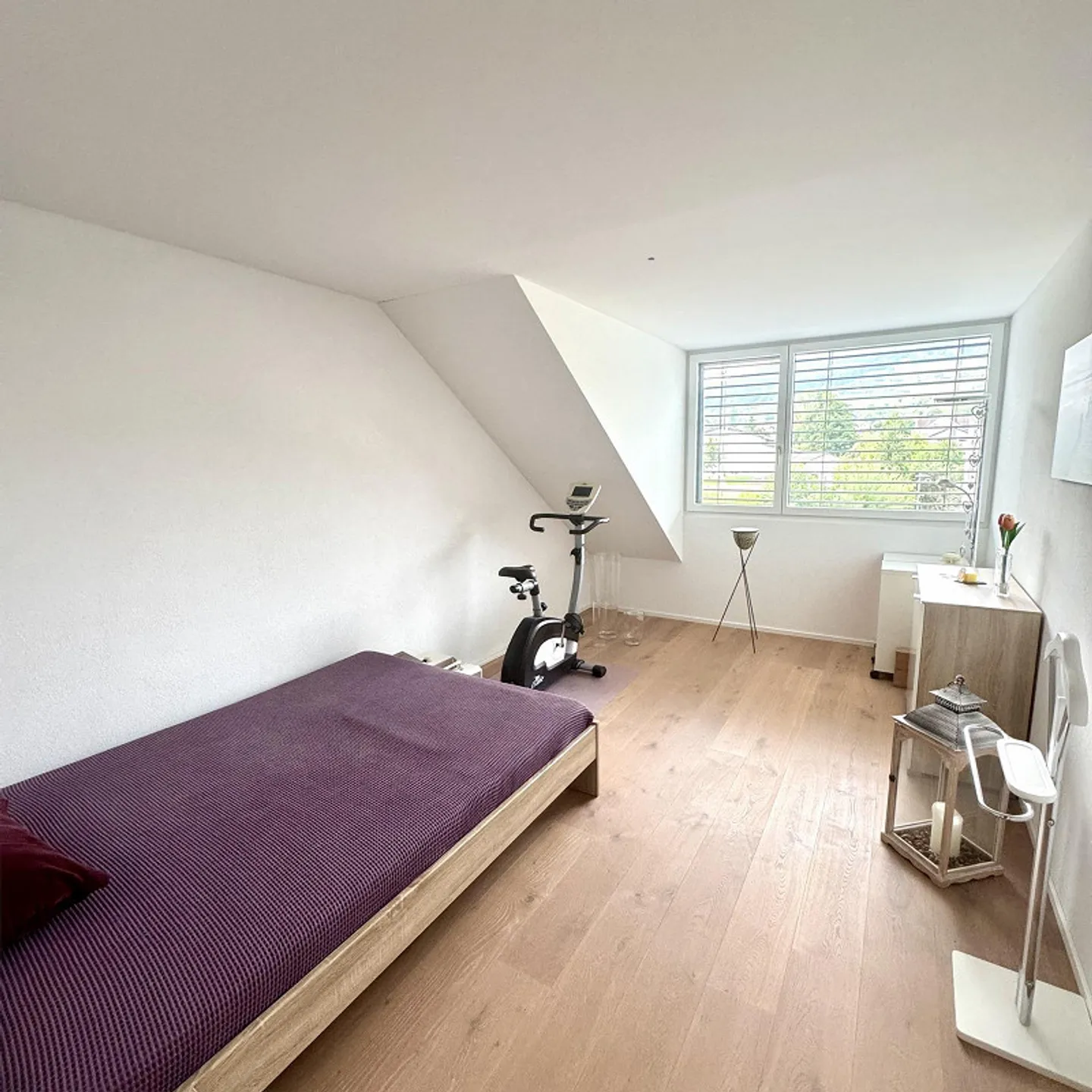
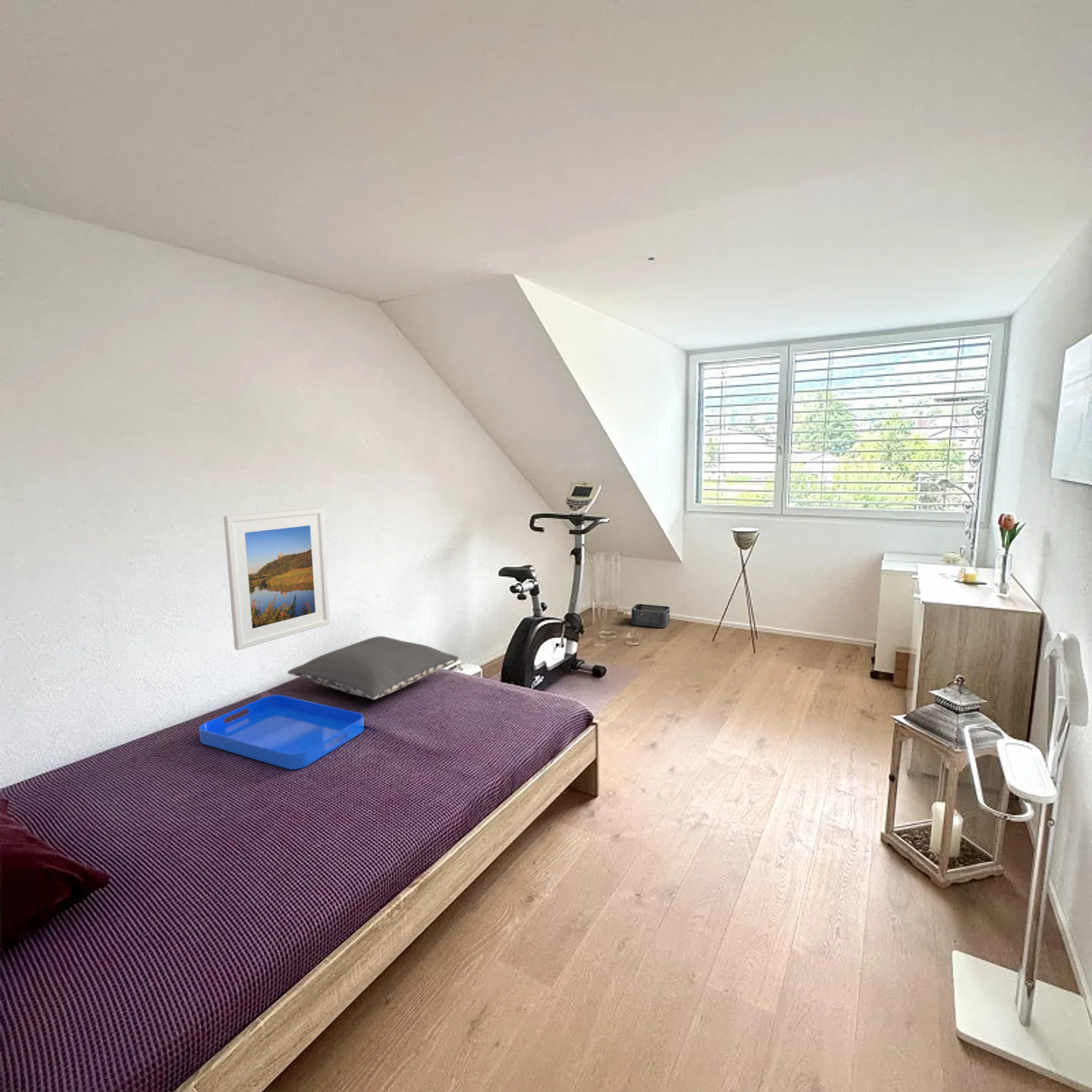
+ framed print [223,507,331,651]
+ pillow [287,635,460,700]
+ storage bin [631,603,670,628]
+ serving tray [199,694,365,770]
